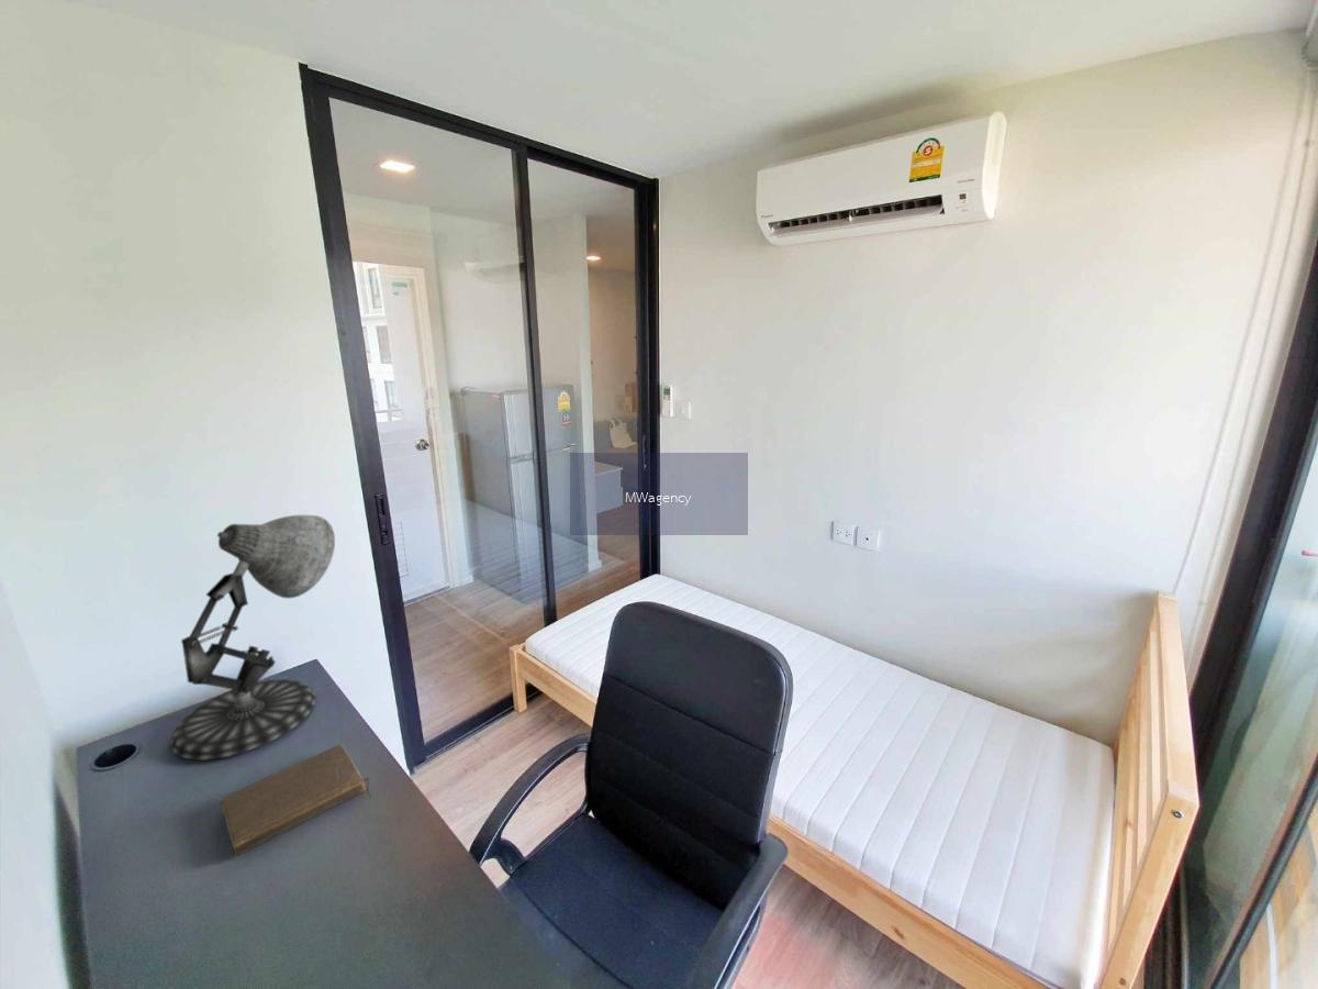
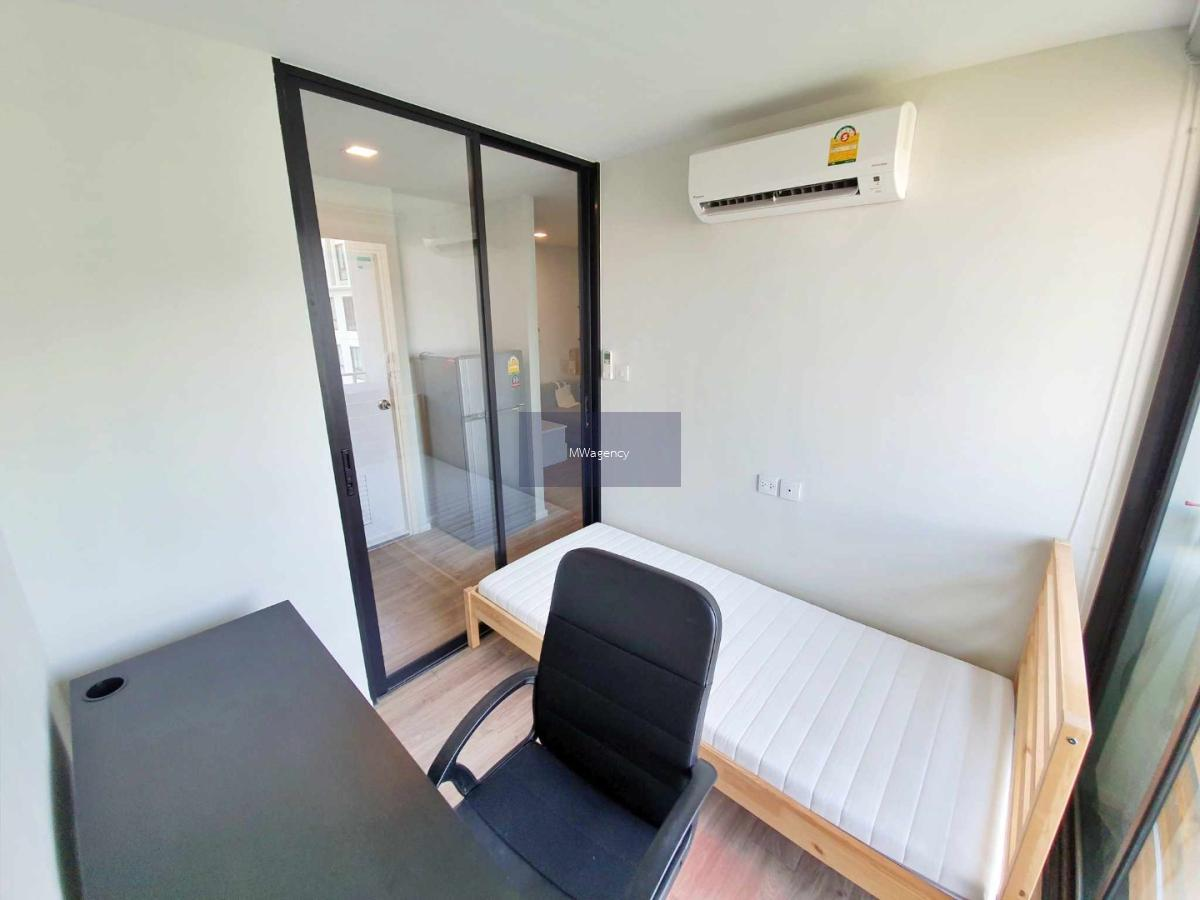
- book [219,743,372,857]
- desk lamp [169,514,336,762]
